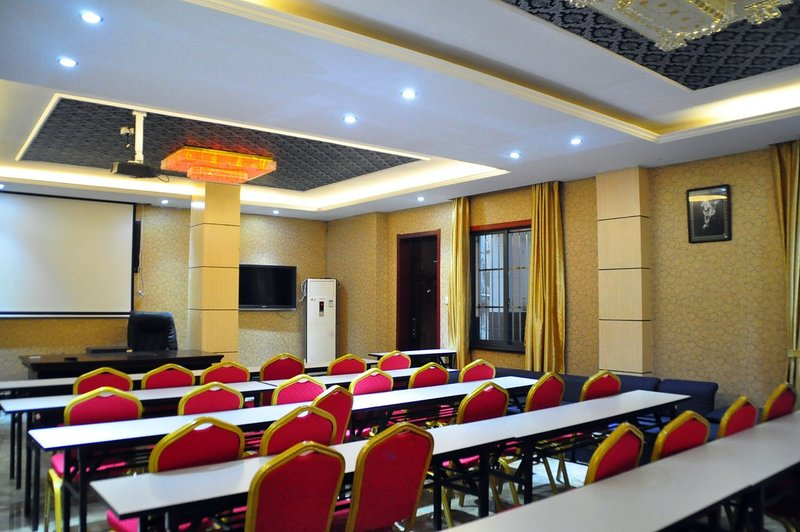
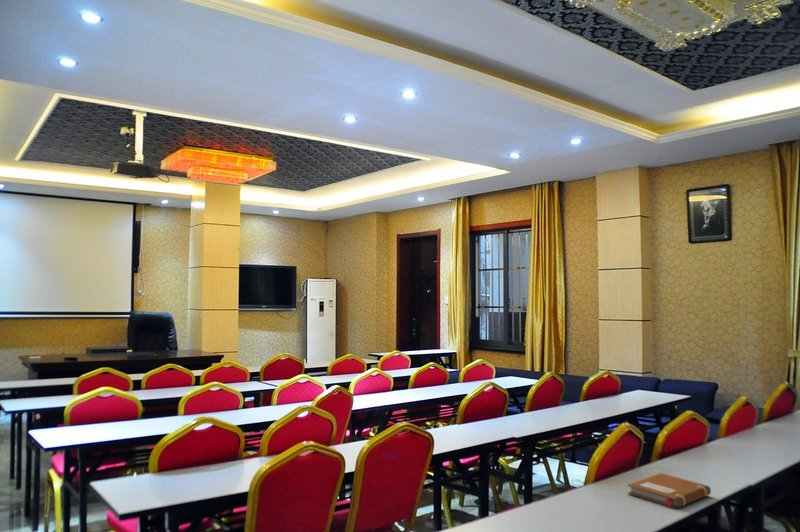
+ notebook [627,472,712,509]
